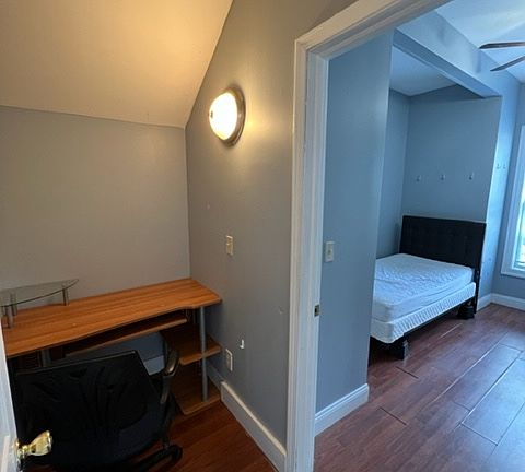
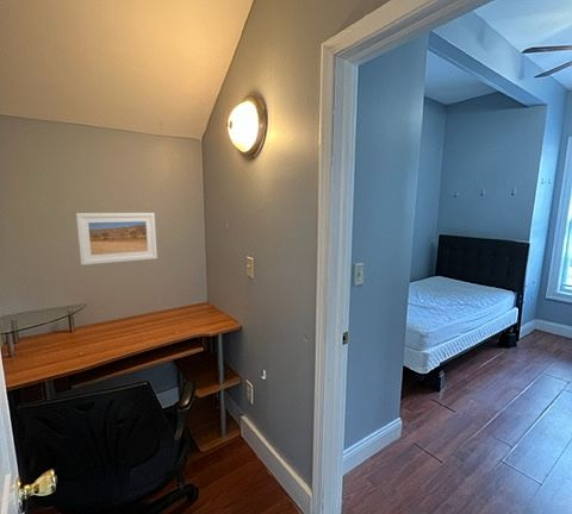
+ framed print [75,212,158,267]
